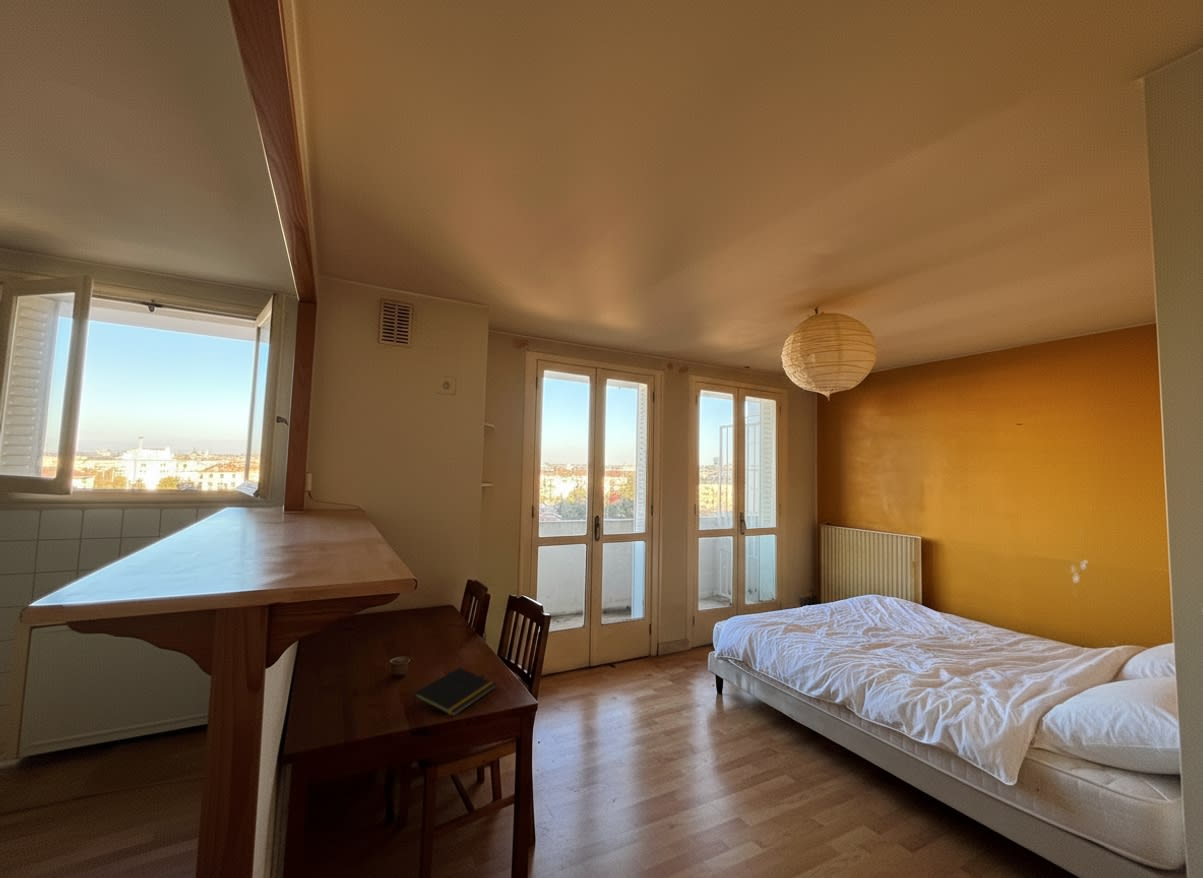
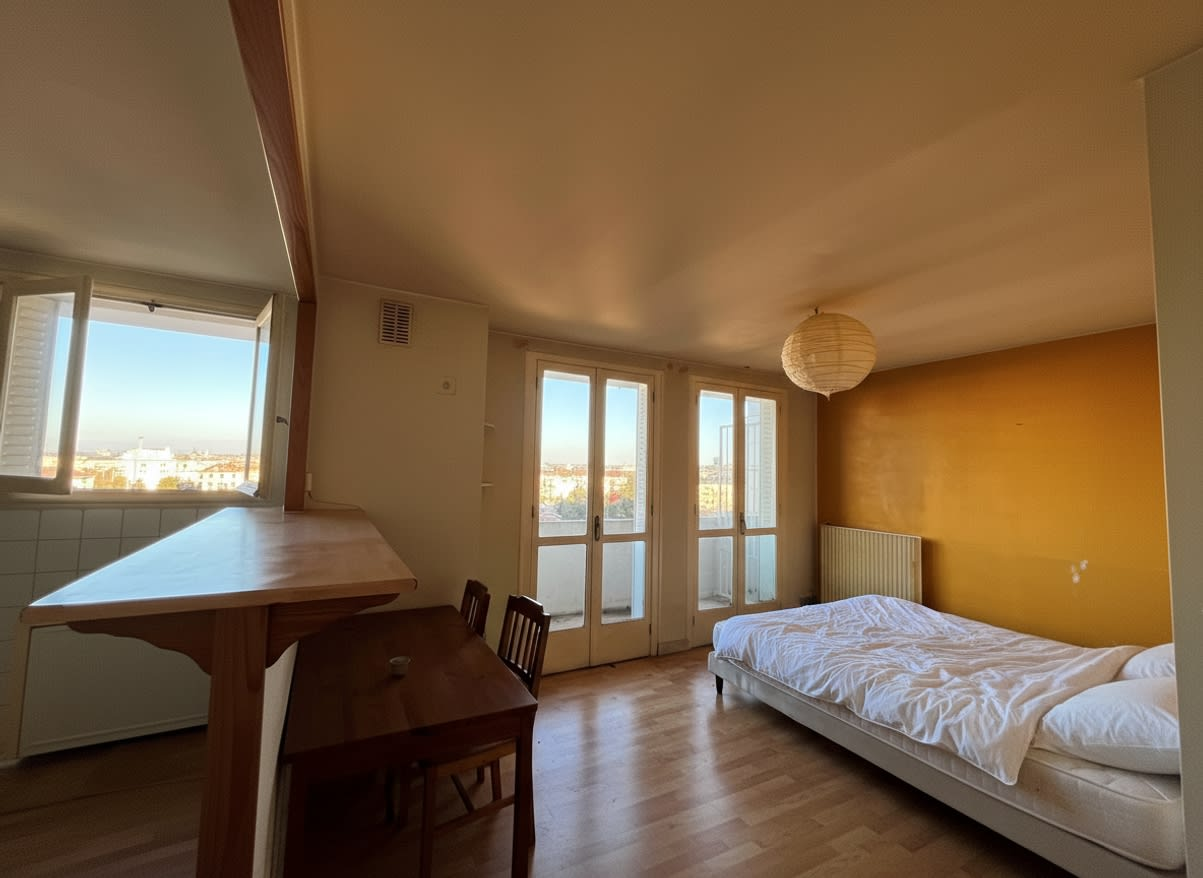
- notepad [411,667,497,718]
